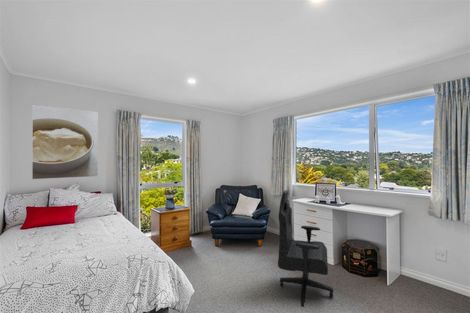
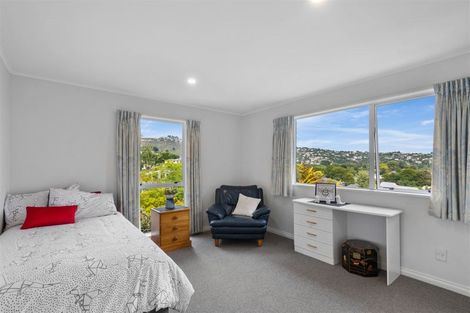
- office chair [277,189,334,308]
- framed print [31,104,99,180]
